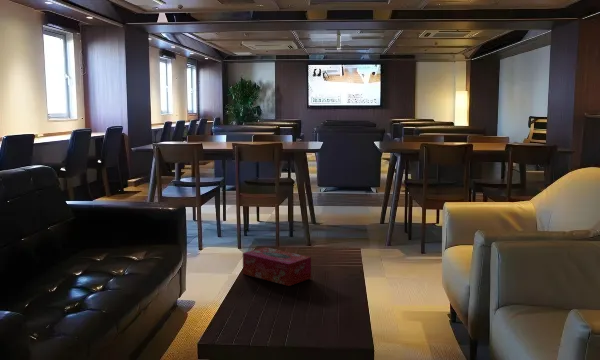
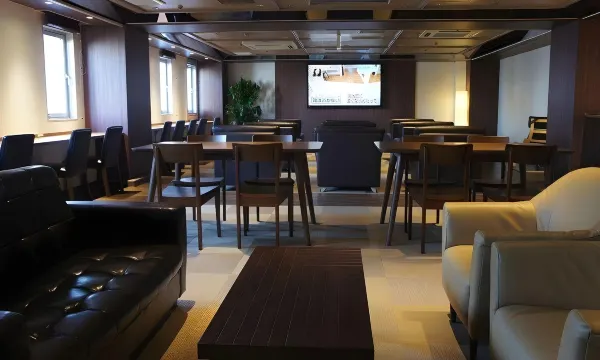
- tissue box [242,246,312,287]
